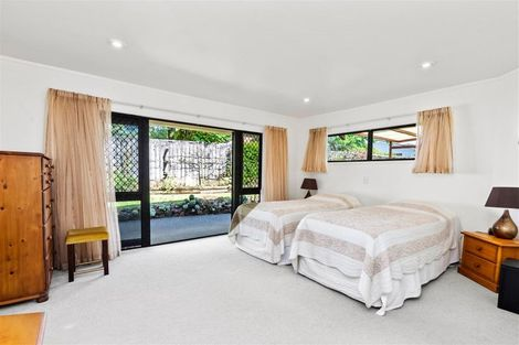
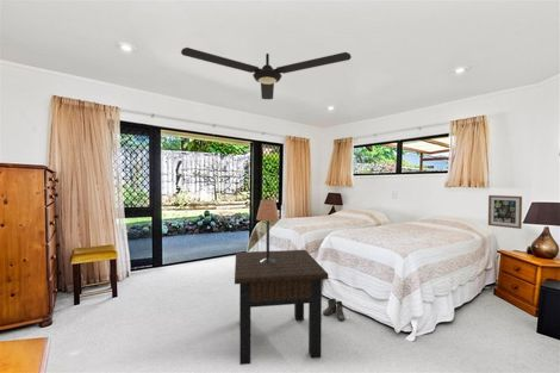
+ boots [322,297,346,322]
+ ceiling fan [180,46,353,100]
+ wall art [487,194,523,230]
+ table lamp [255,198,280,263]
+ side table [234,249,329,366]
